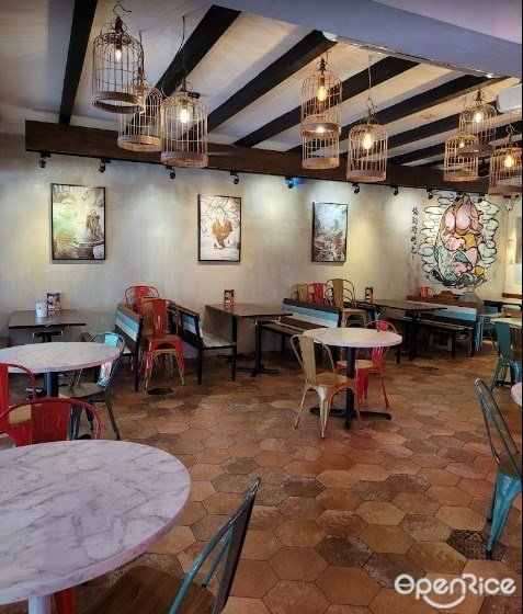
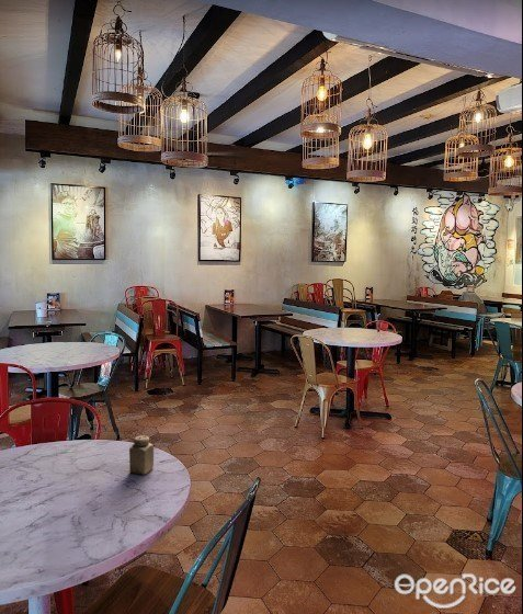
+ salt shaker [128,434,155,476]
